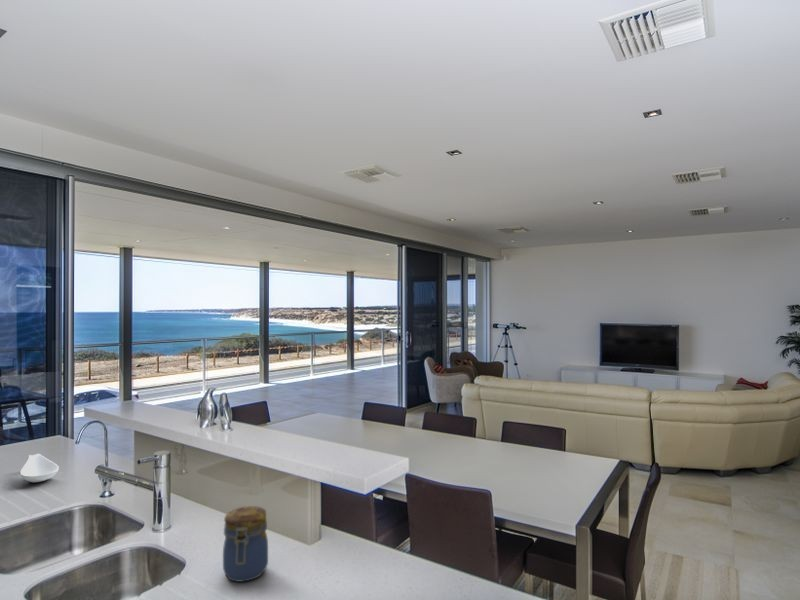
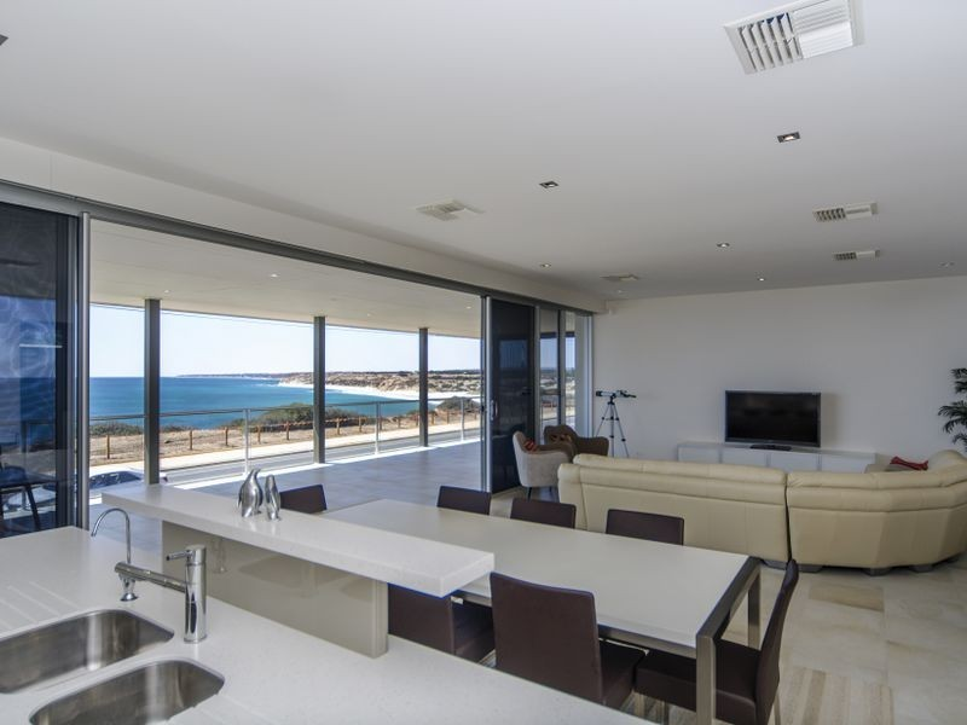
- jar [222,505,269,583]
- spoon rest [19,453,60,483]
